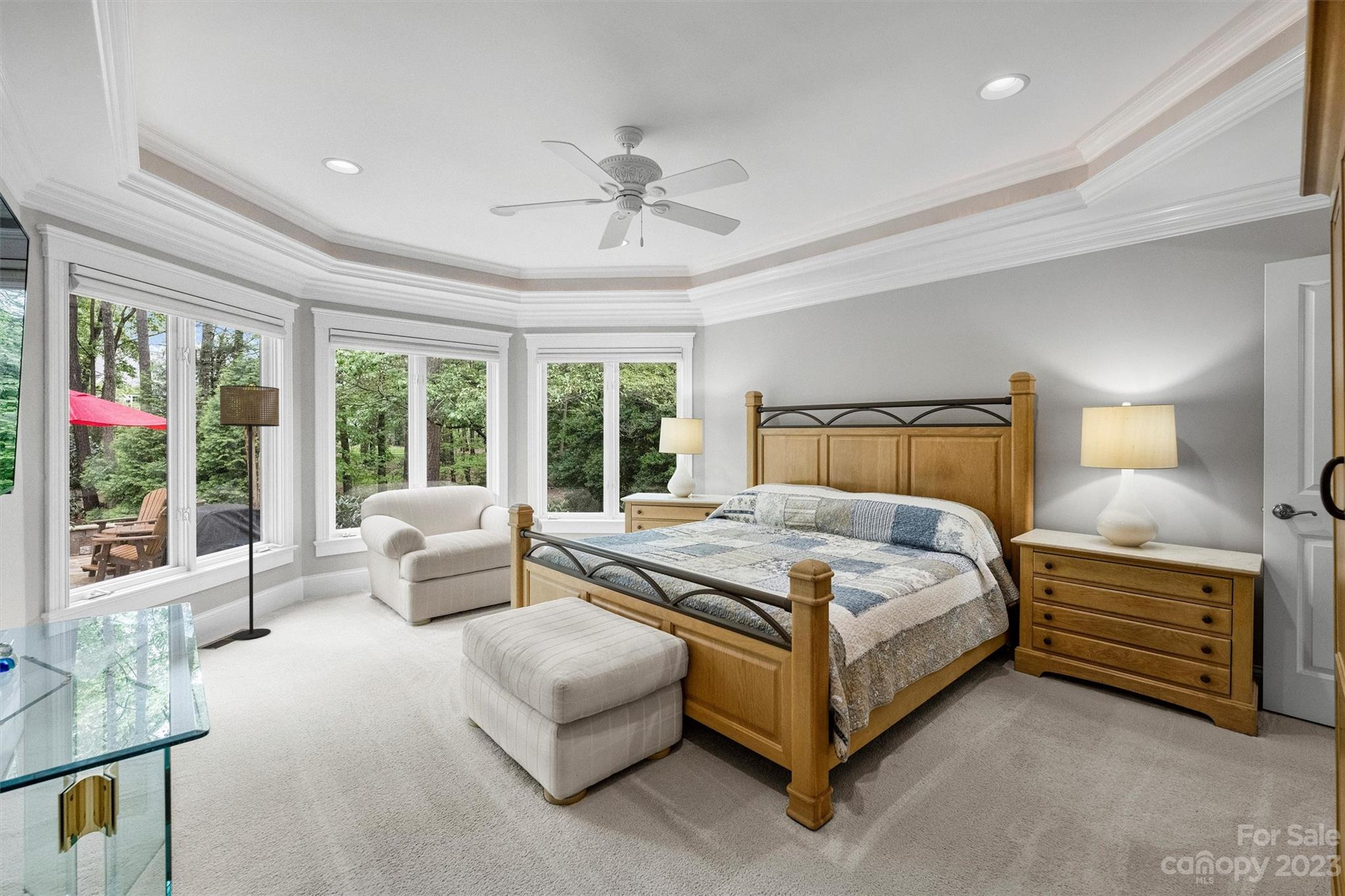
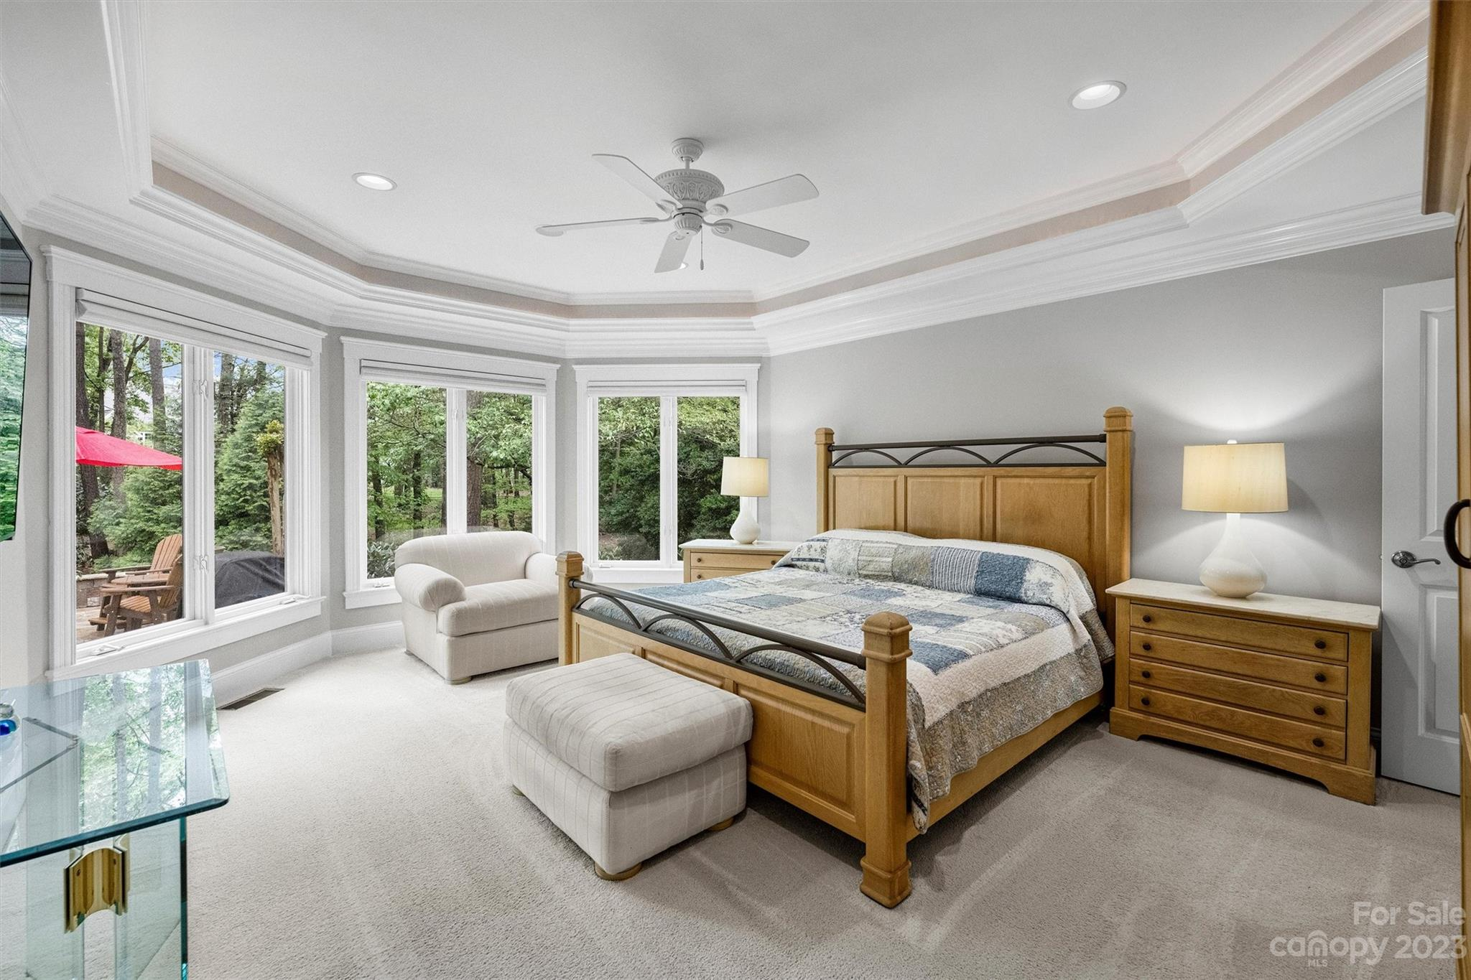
- floor lamp [219,385,280,640]
